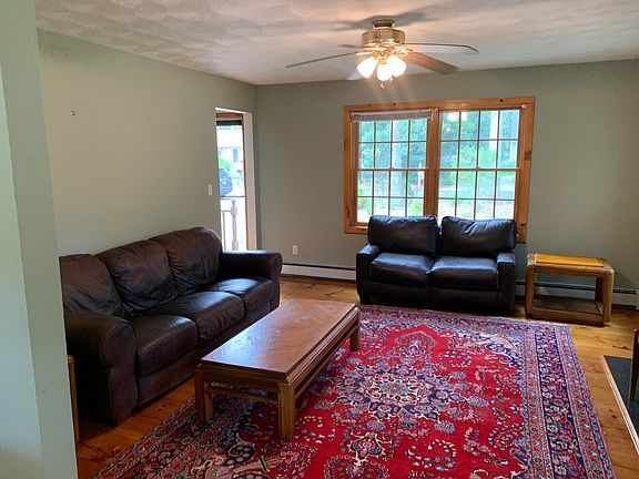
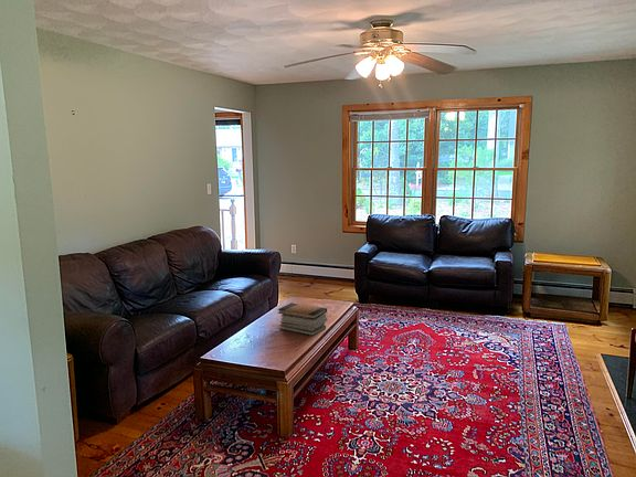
+ book stack [276,301,328,337]
